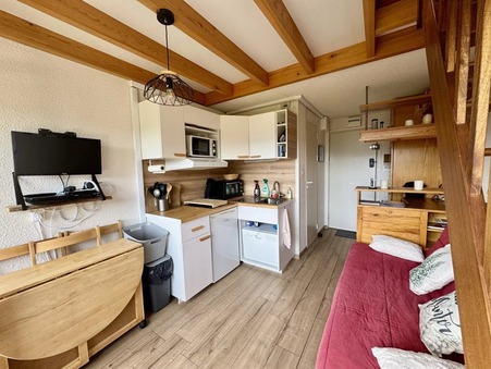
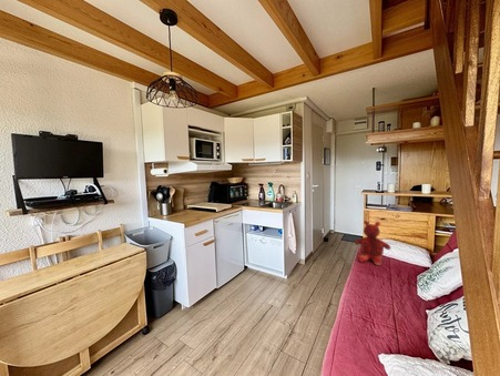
+ teddy bear [354,220,391,266]
